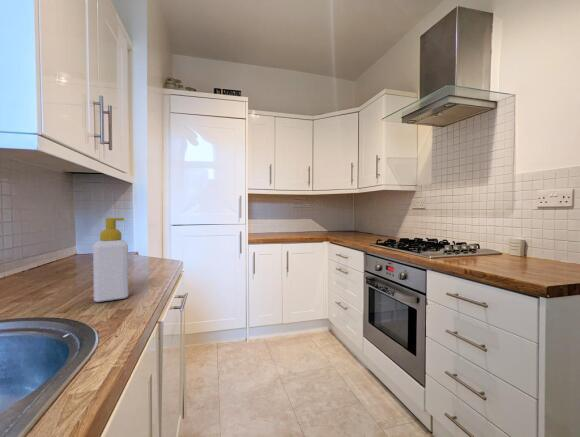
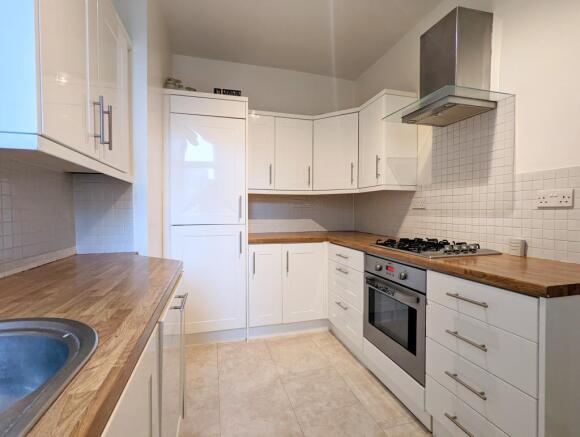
- soap bottle [92,217,129,303]
